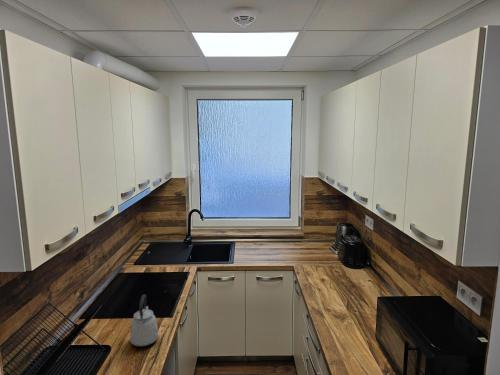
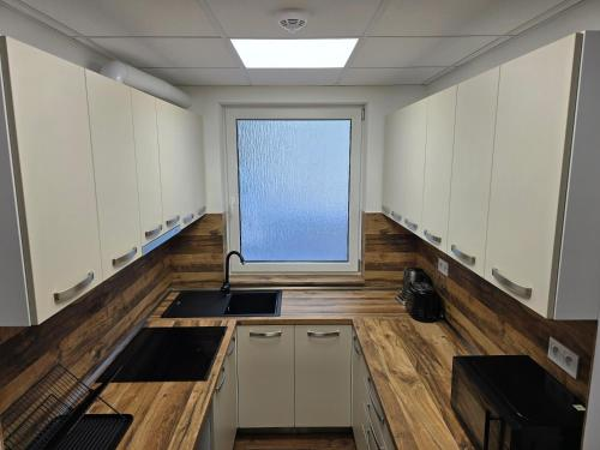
- kettle [129,294,160,347]
